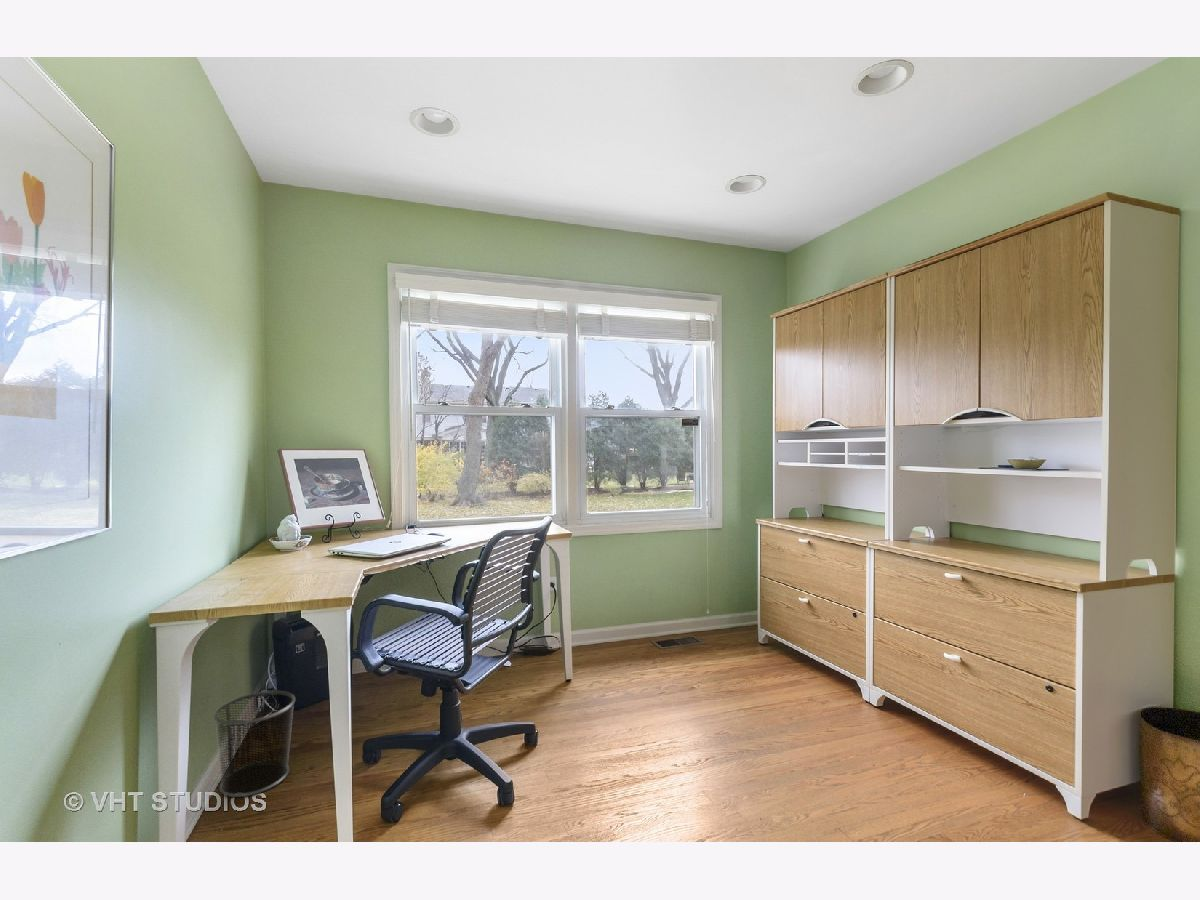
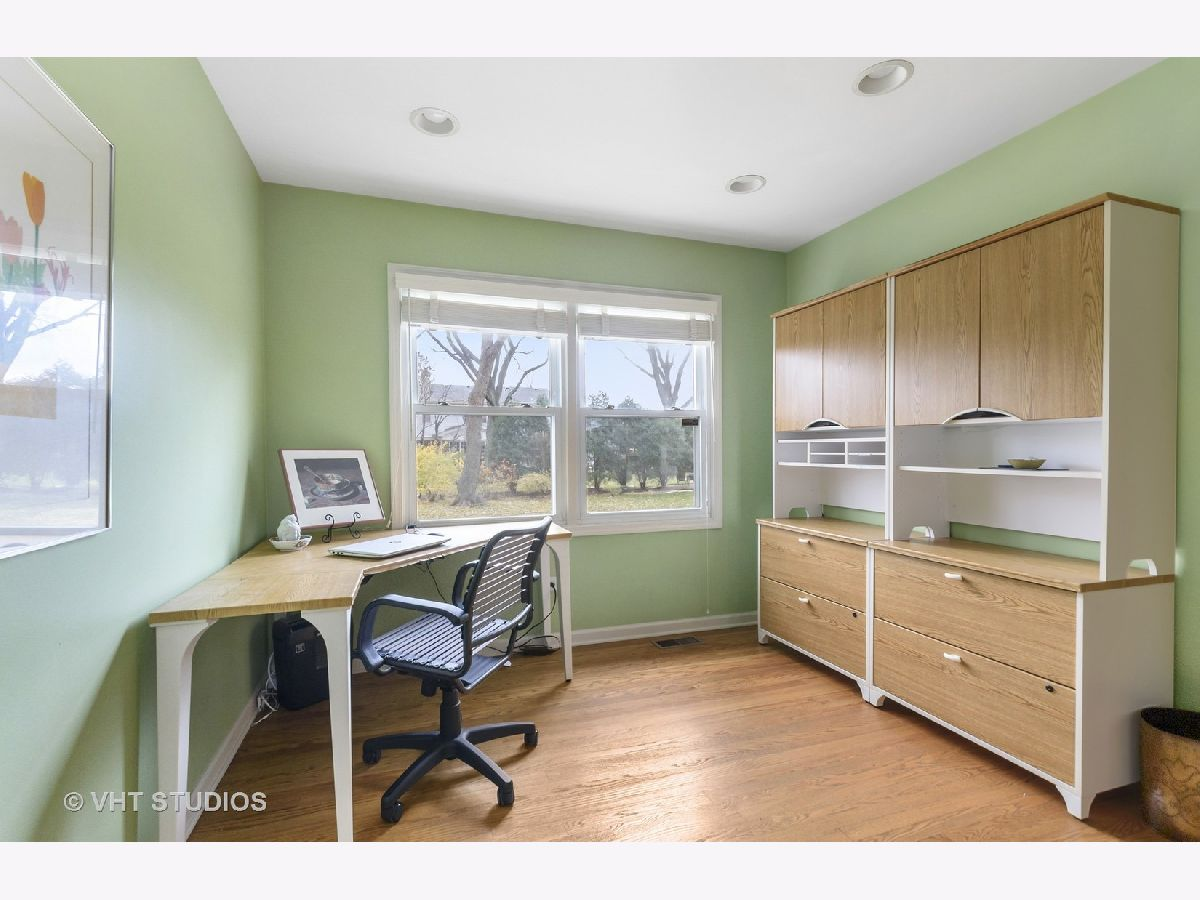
- waste bin [212,690,297,798]
